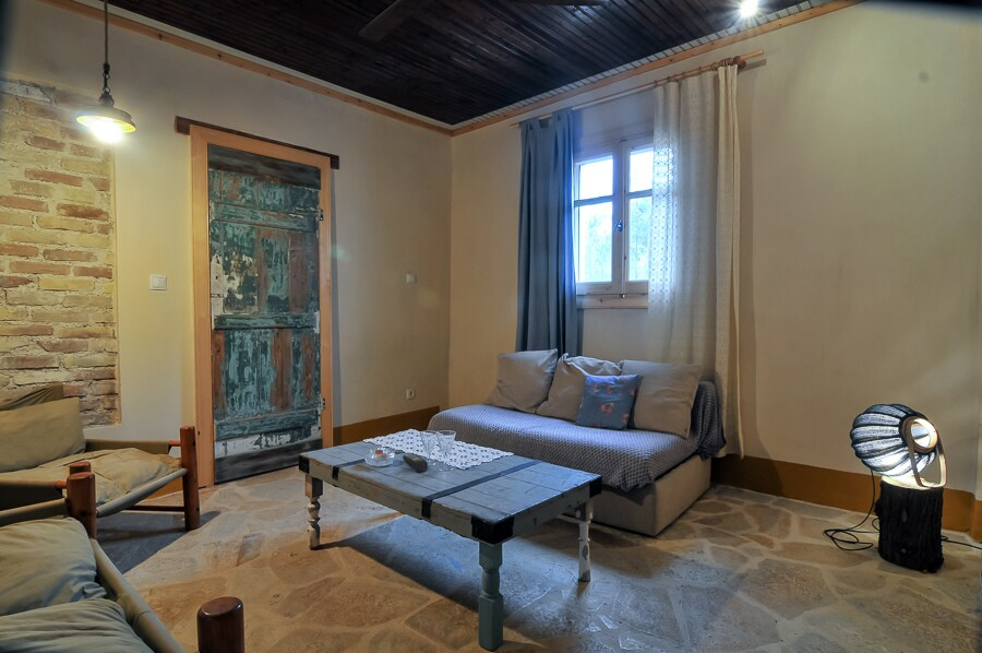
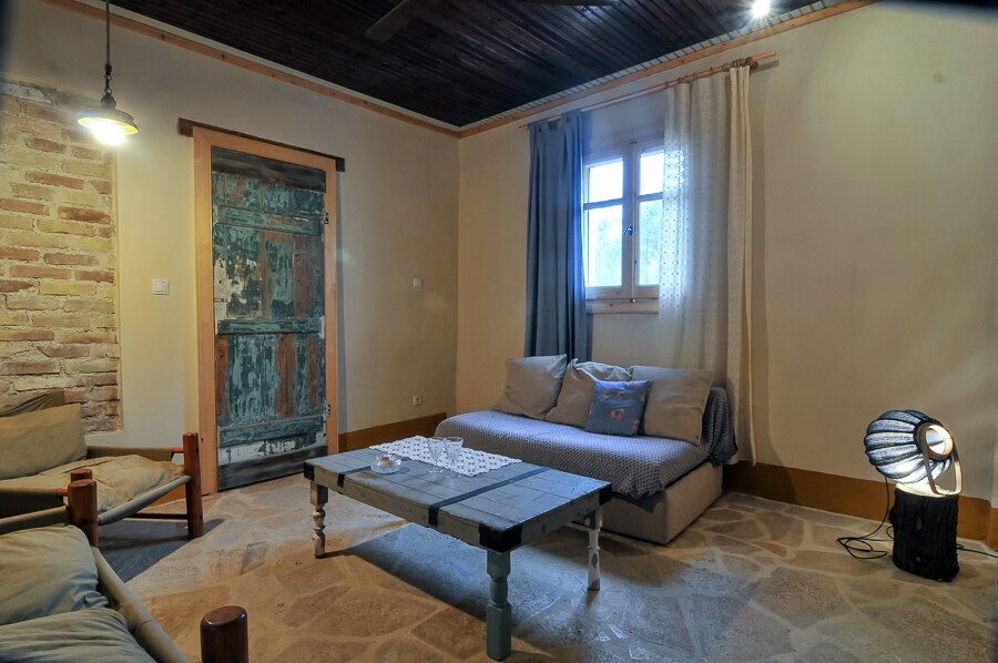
- remote control [402,453,429,473]
